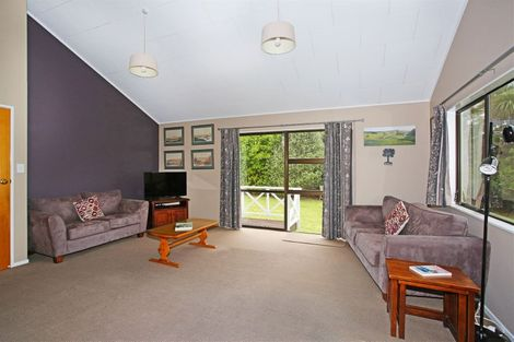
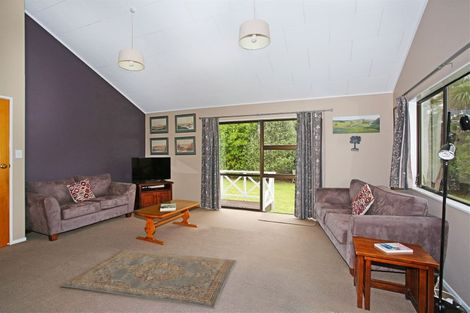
+ rug [60,248,238,310]
